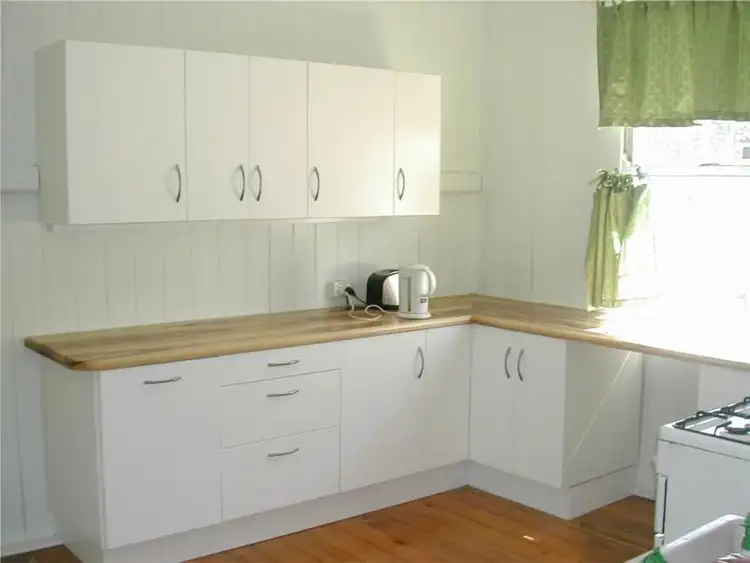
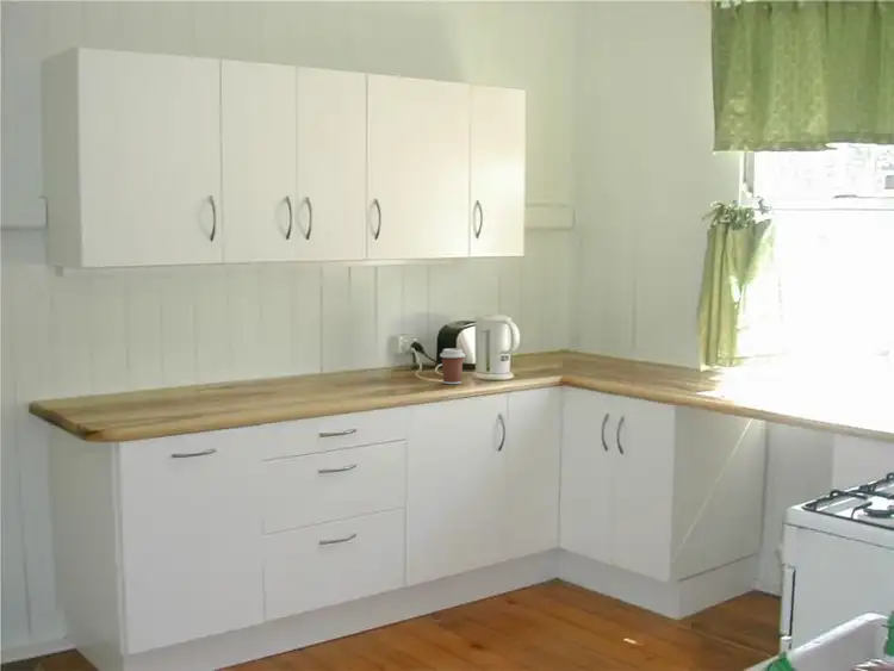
+ coffee cup [439,347,466,385]
